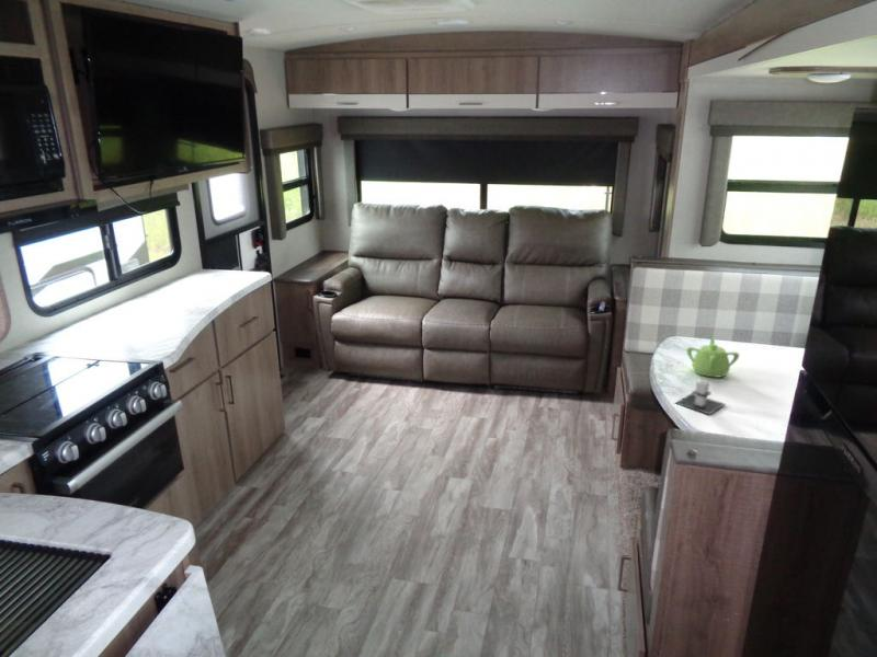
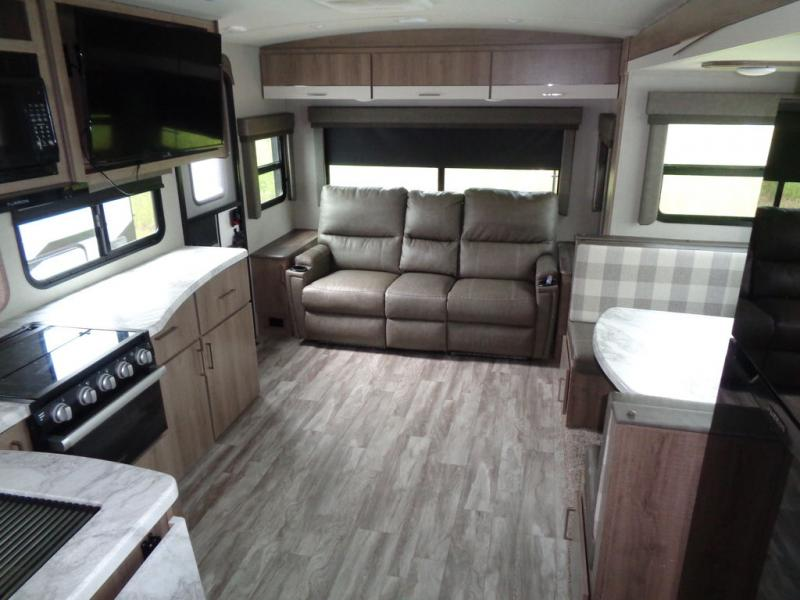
- architectural model [674,379,726,416]
- teapot [685,336,740,379]
